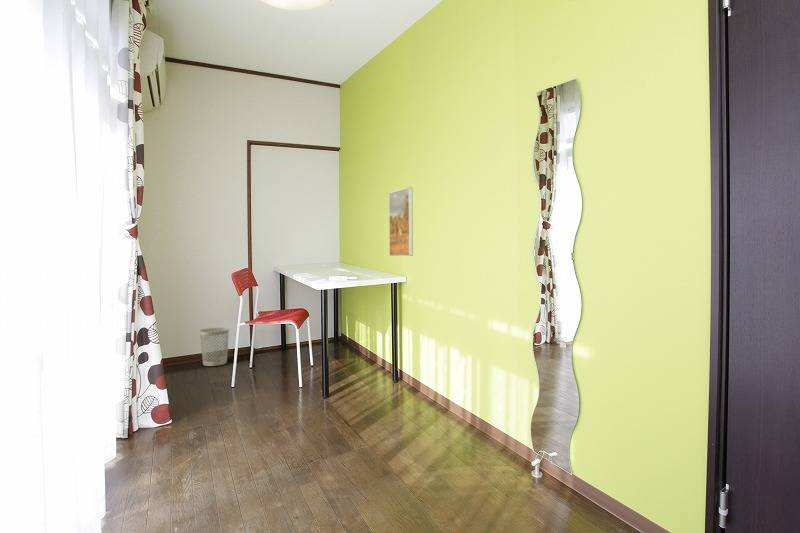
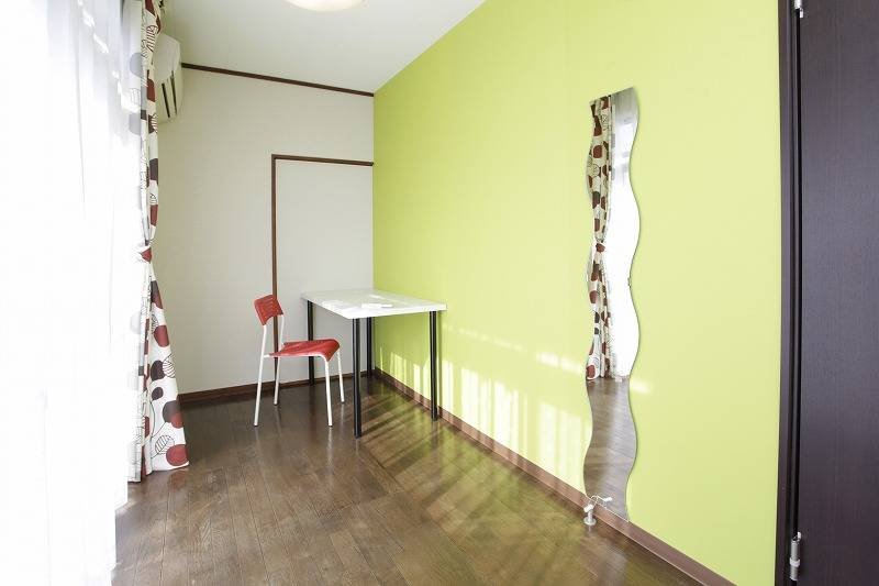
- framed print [388,186,414,257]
- wastebasket [199,327,230,367]
